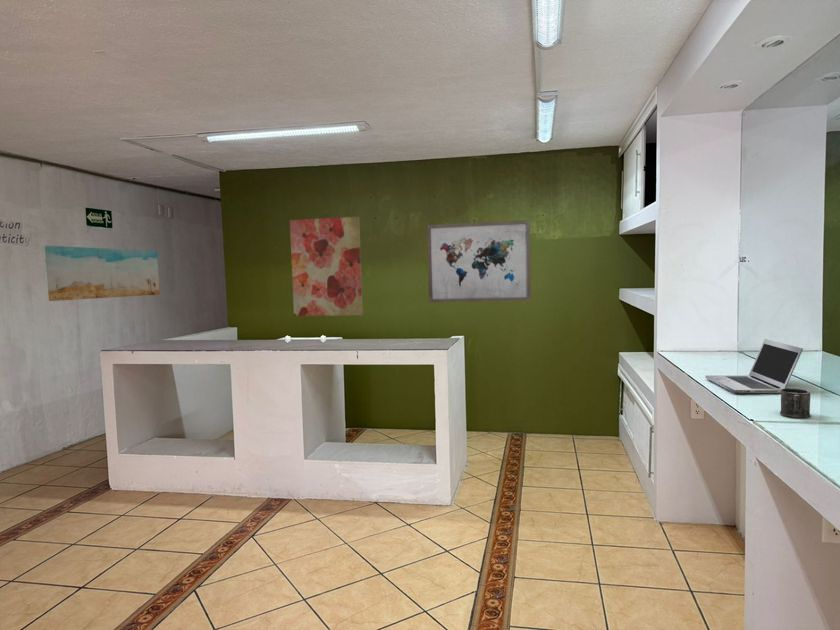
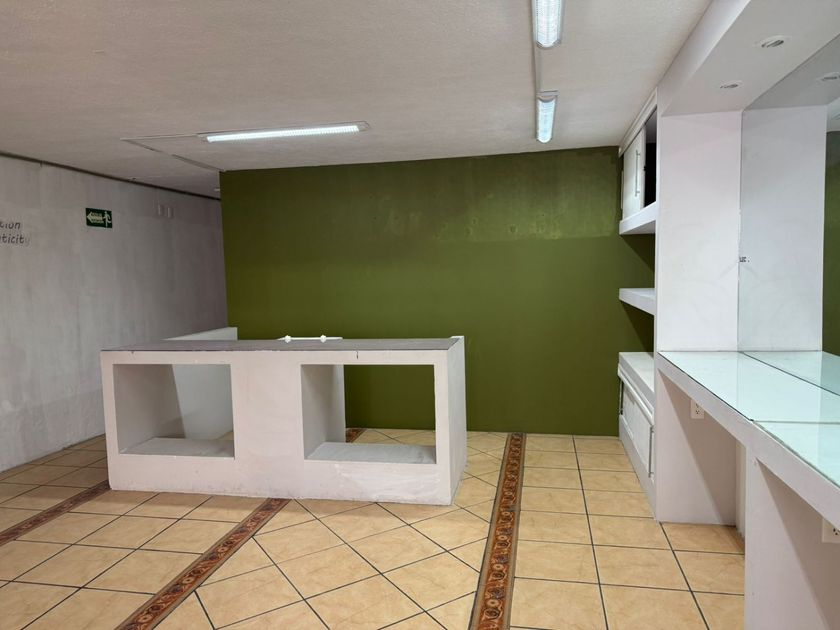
- wall art [426,219,532,303]
- mug [779,388,812,419]
- laptop [705,338,804,394]
- wall art [44,245,161,302]
- wall art [289,216,364,317]
